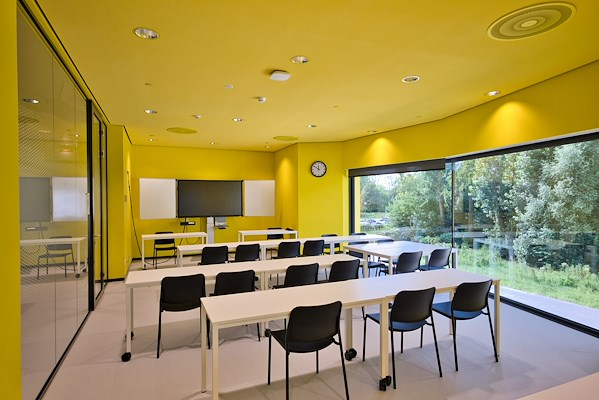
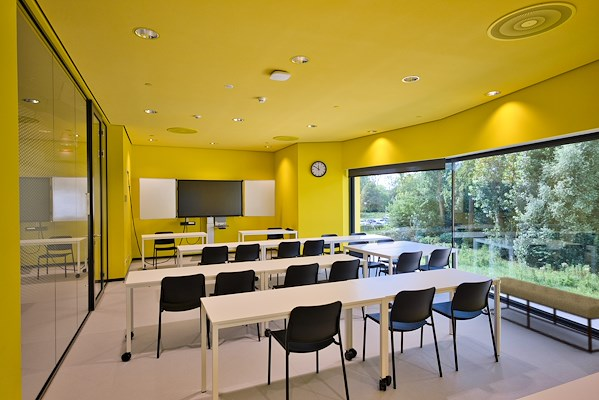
+ bench [482,276,599,355]
